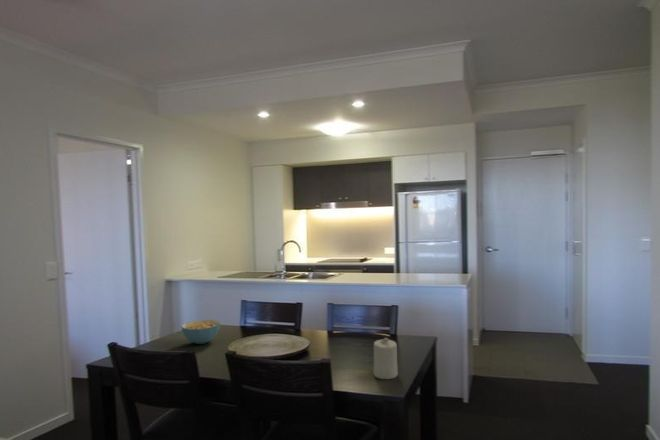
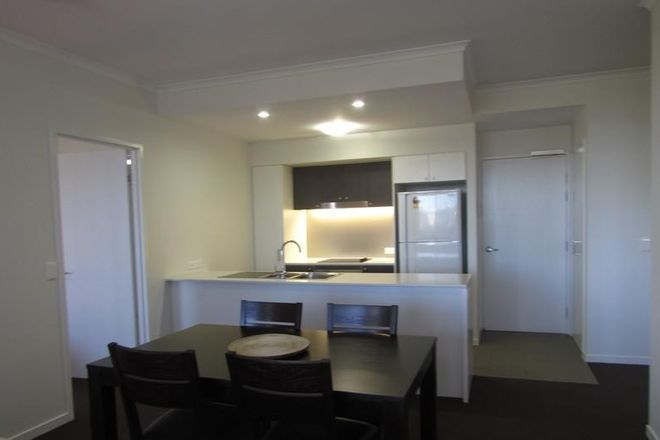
- cereal bowl [180,319,221,345]
- candle [372,337,399,380]
